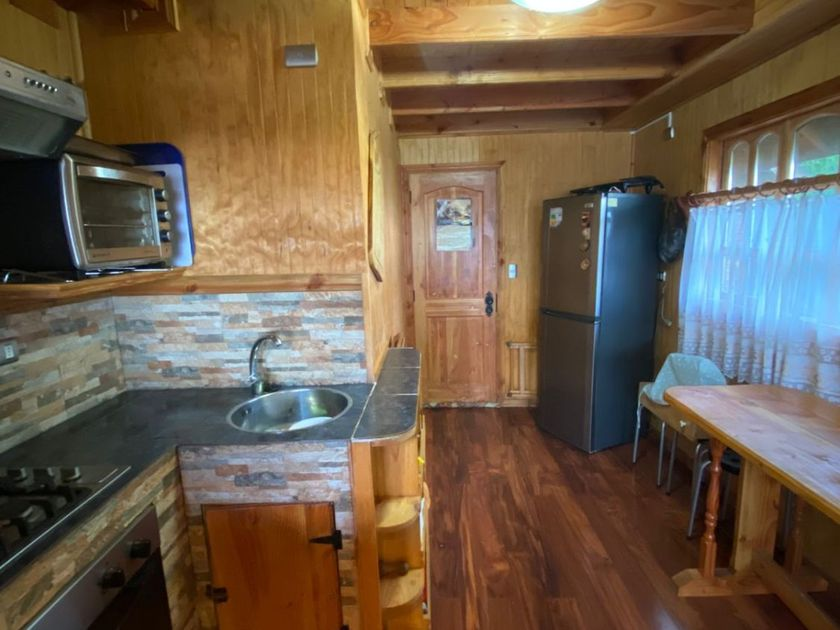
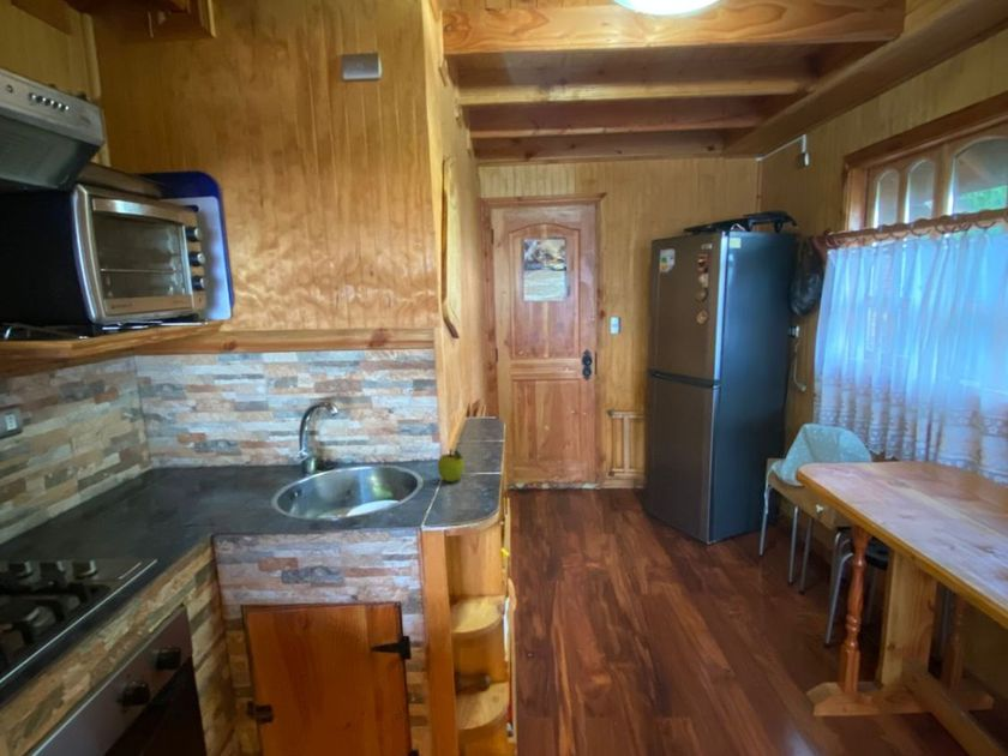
+ fruit [437,449,466,484]
